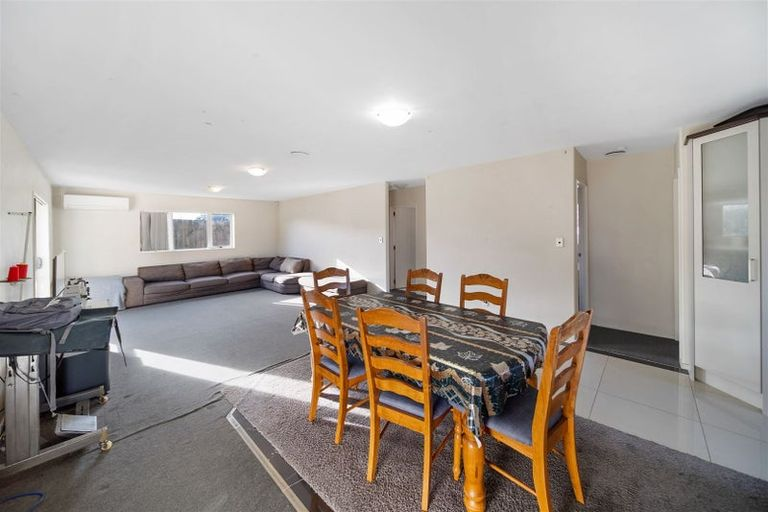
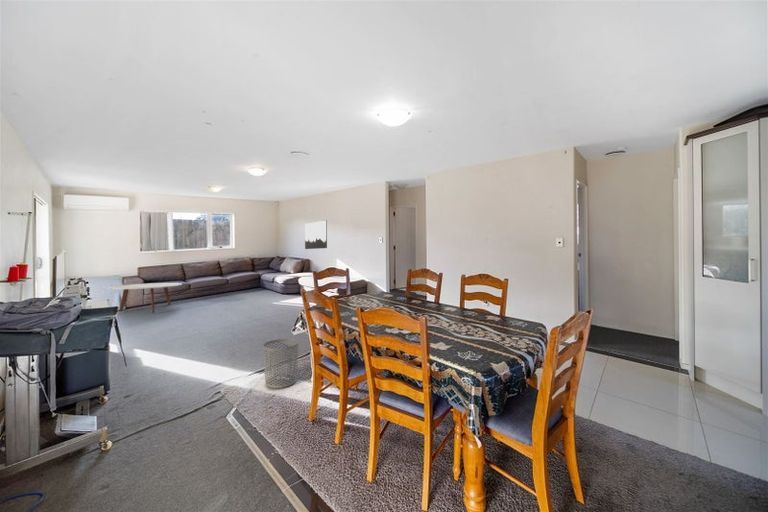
+ wall art [304,219,328,250]
+ coffee table [109,282,183,314]
+ waste bin [262,338,300,389]
